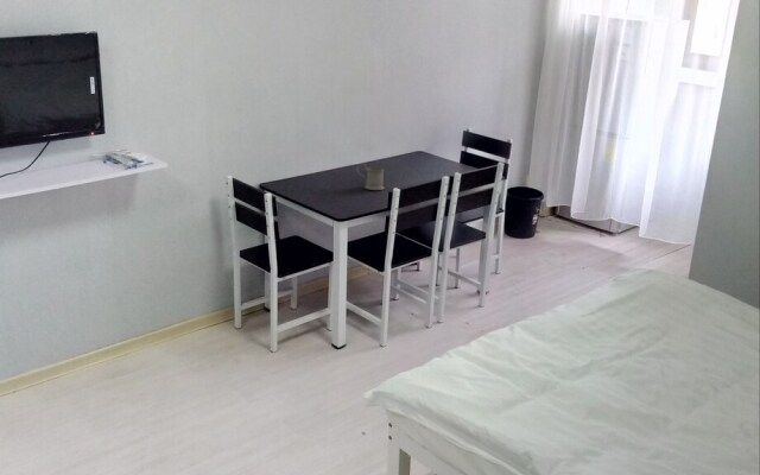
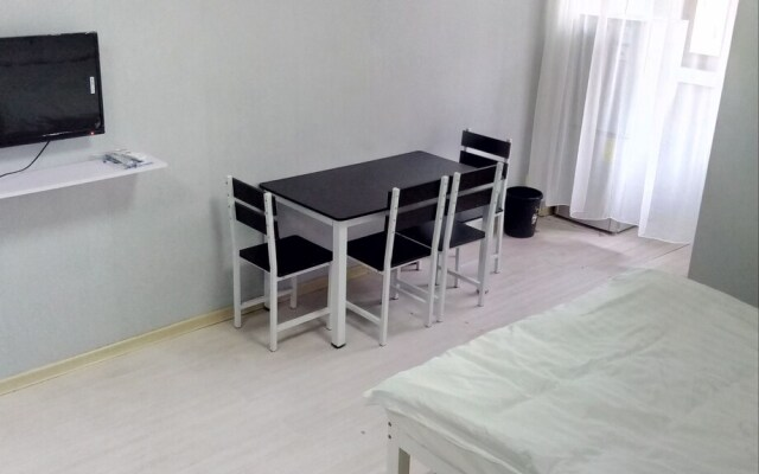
- mug [355,162,386,191]
